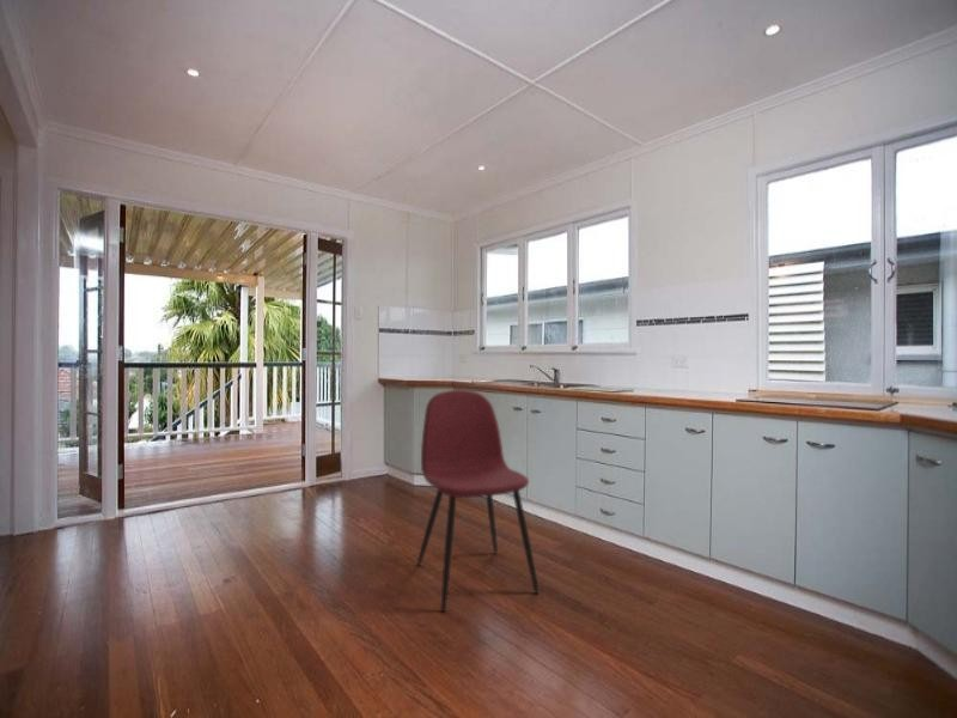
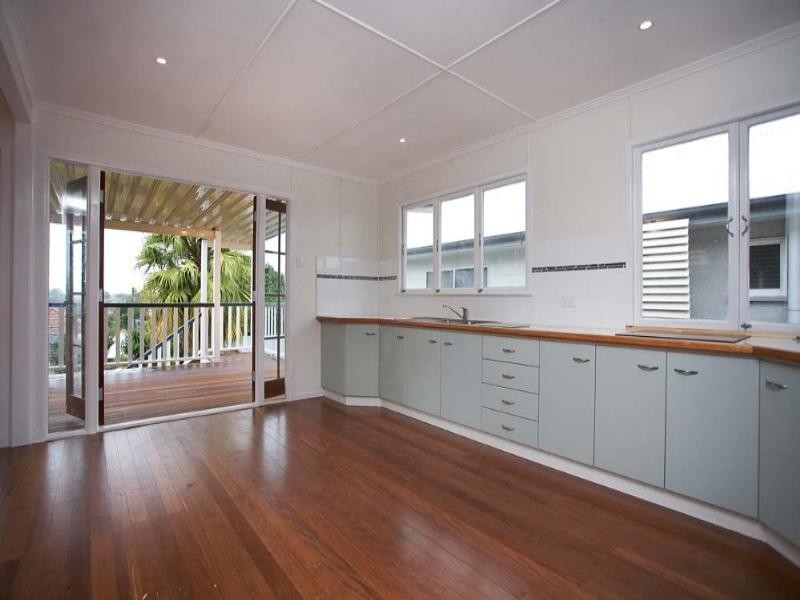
- dining chair [416,389,541,613]
